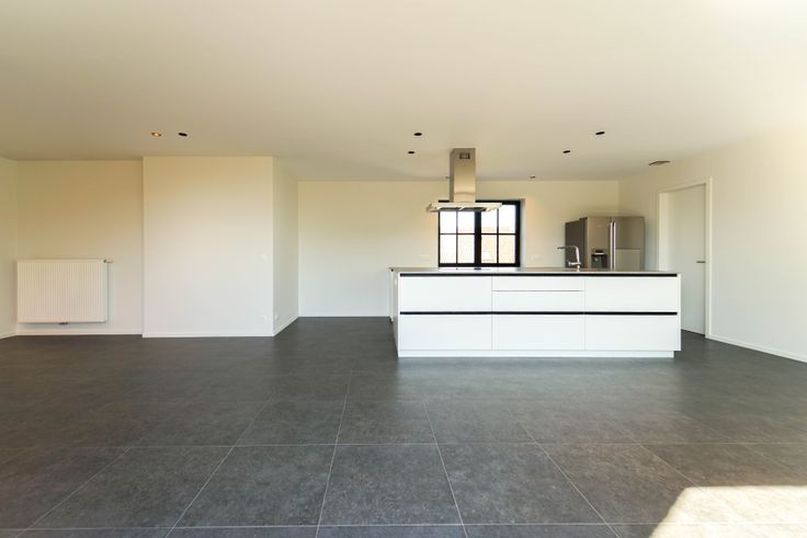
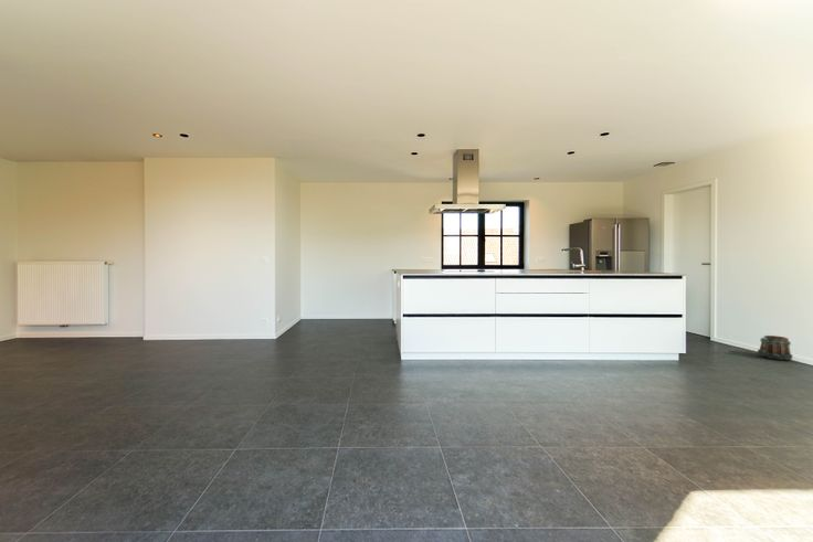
+ bucket [757,334,793,362]
